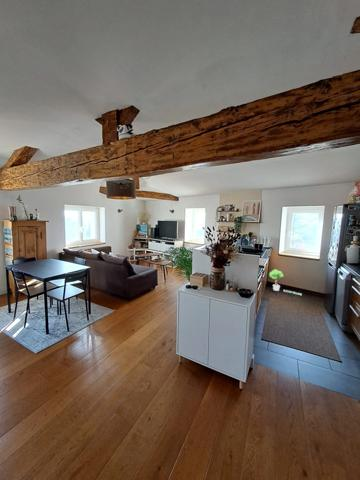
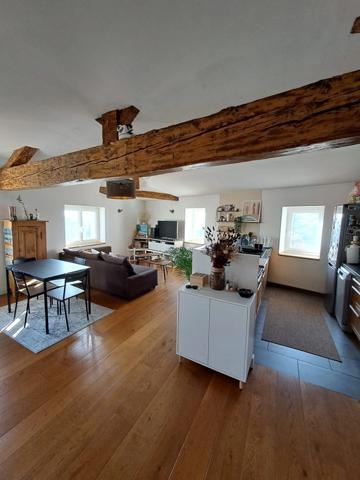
- potted tree [268,268,303,296]
